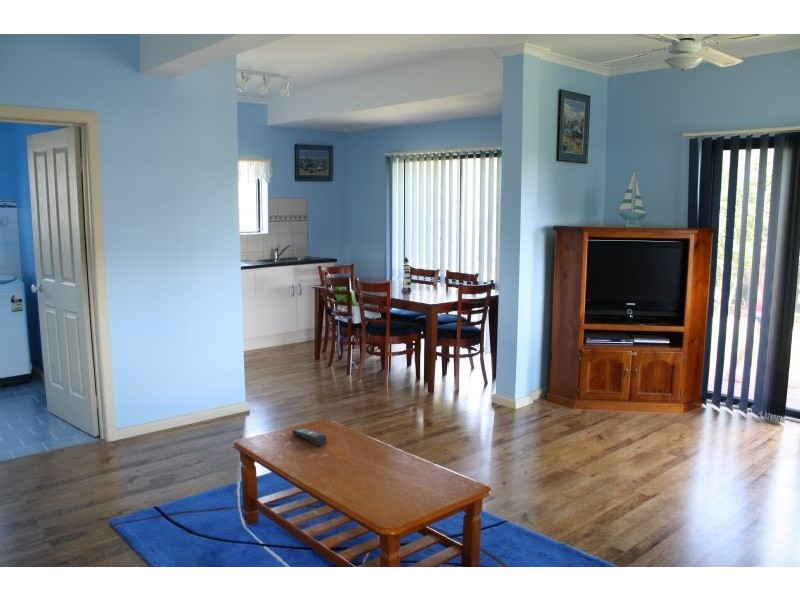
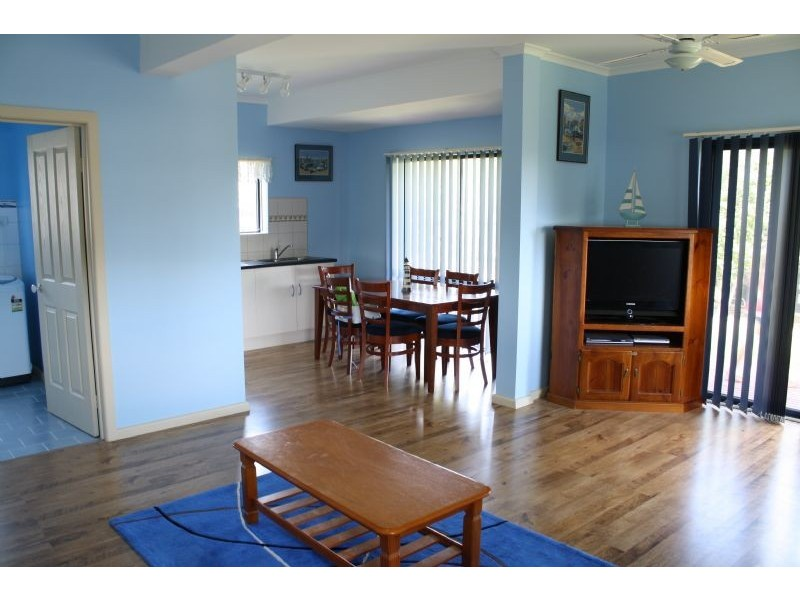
- remote control [291,428,328,447]
